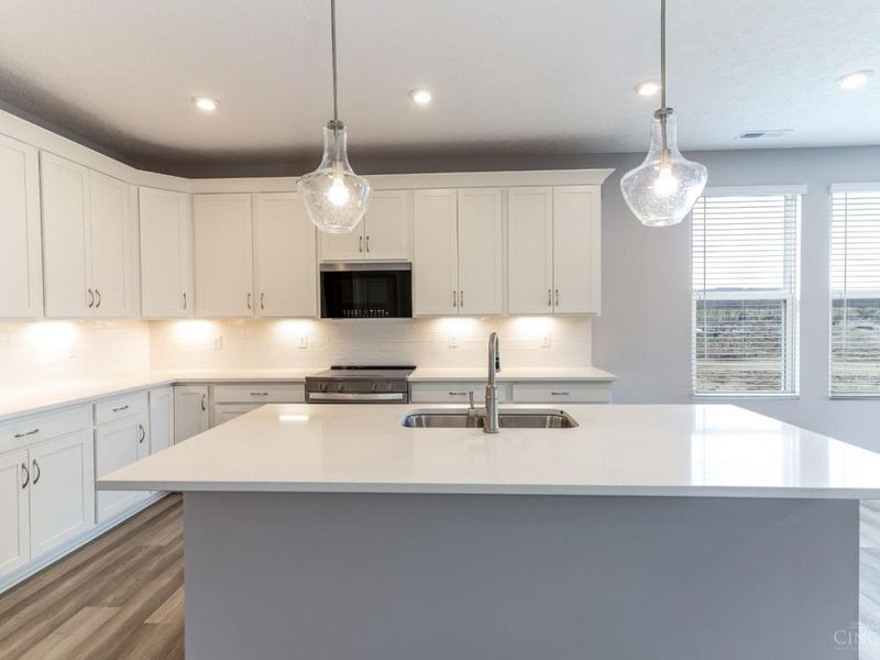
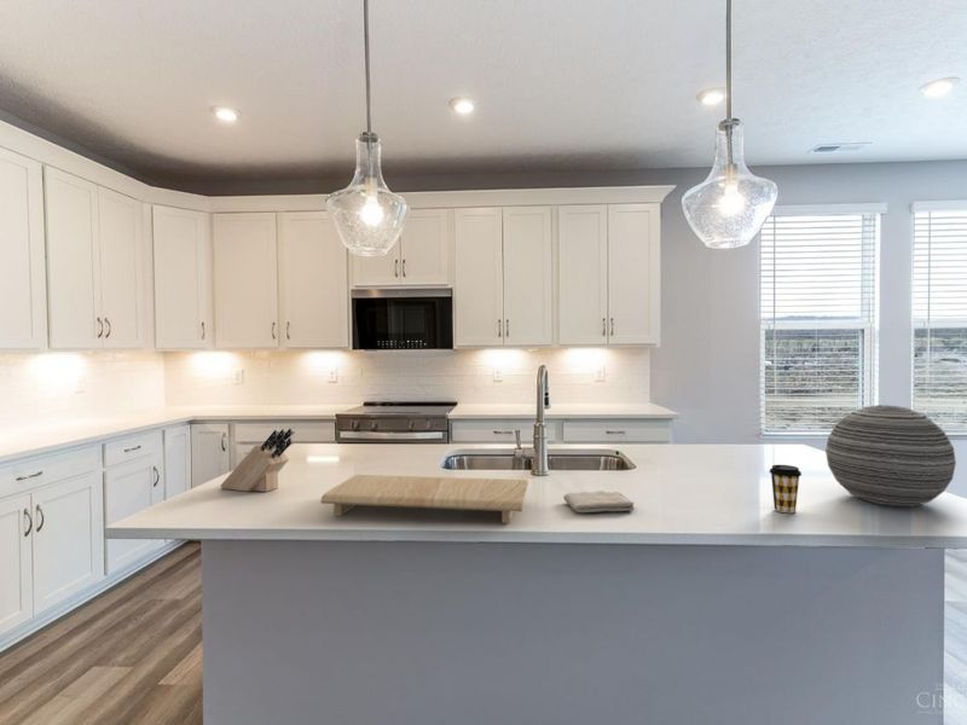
+ knife block [220,428,294,493]
+ decorative orb [824,404,957,507]
+ cutting board [319,474,529,524]
+ washcloth [562,489,636,514]
+ coffee cup [769,464,803,514]
